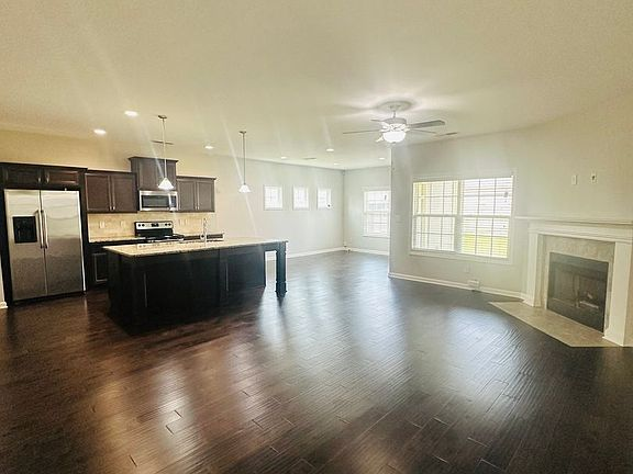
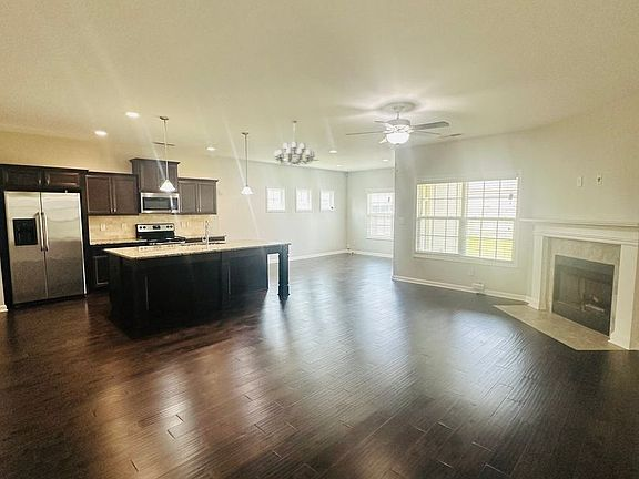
+ chandelier [273,120,316,166]
